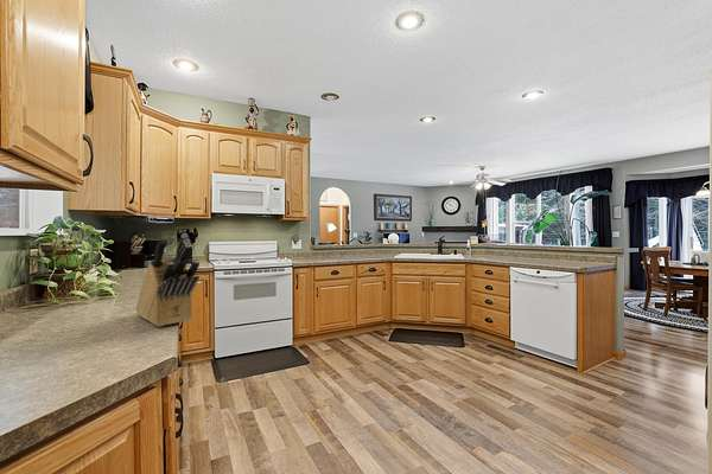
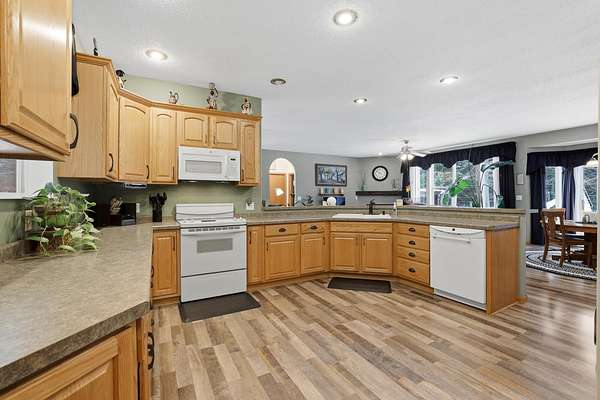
- knife block [135,232,201,328]
